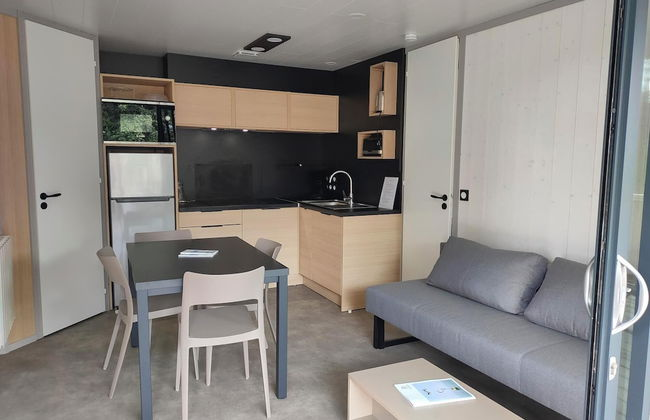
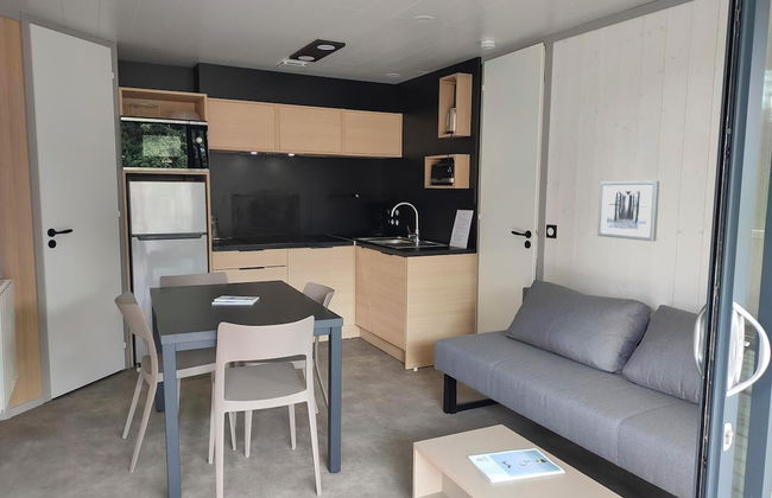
+ wall art [596,180,660,242]
